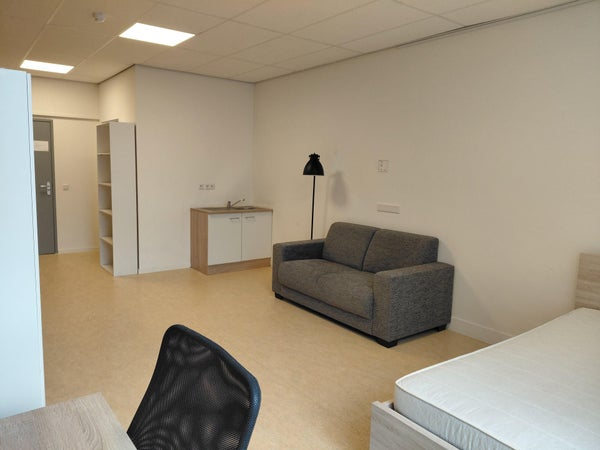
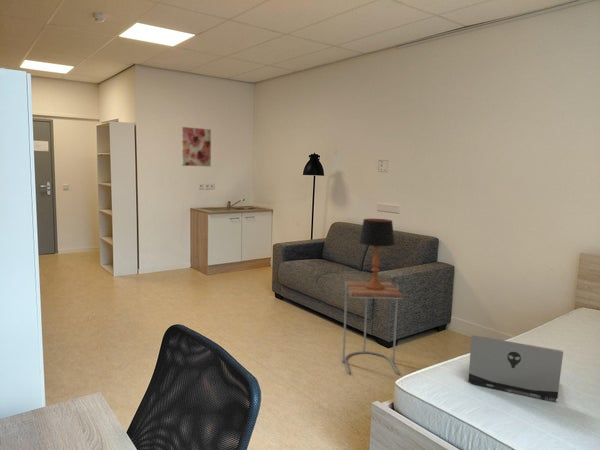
+ table lamp [358,218,396,290]
+ side table [342,277,404,375]
+ laptop computer [467,334,564,402]
+ wall art [181,126,212,168]
